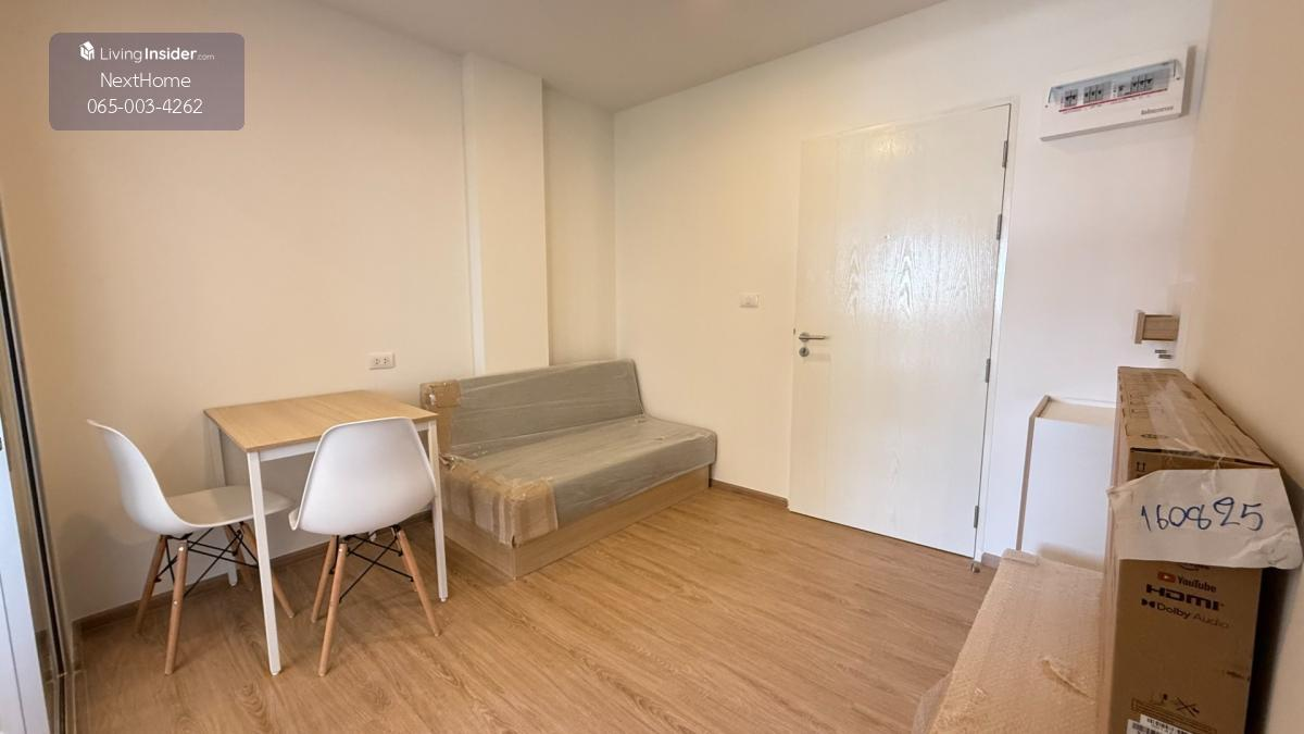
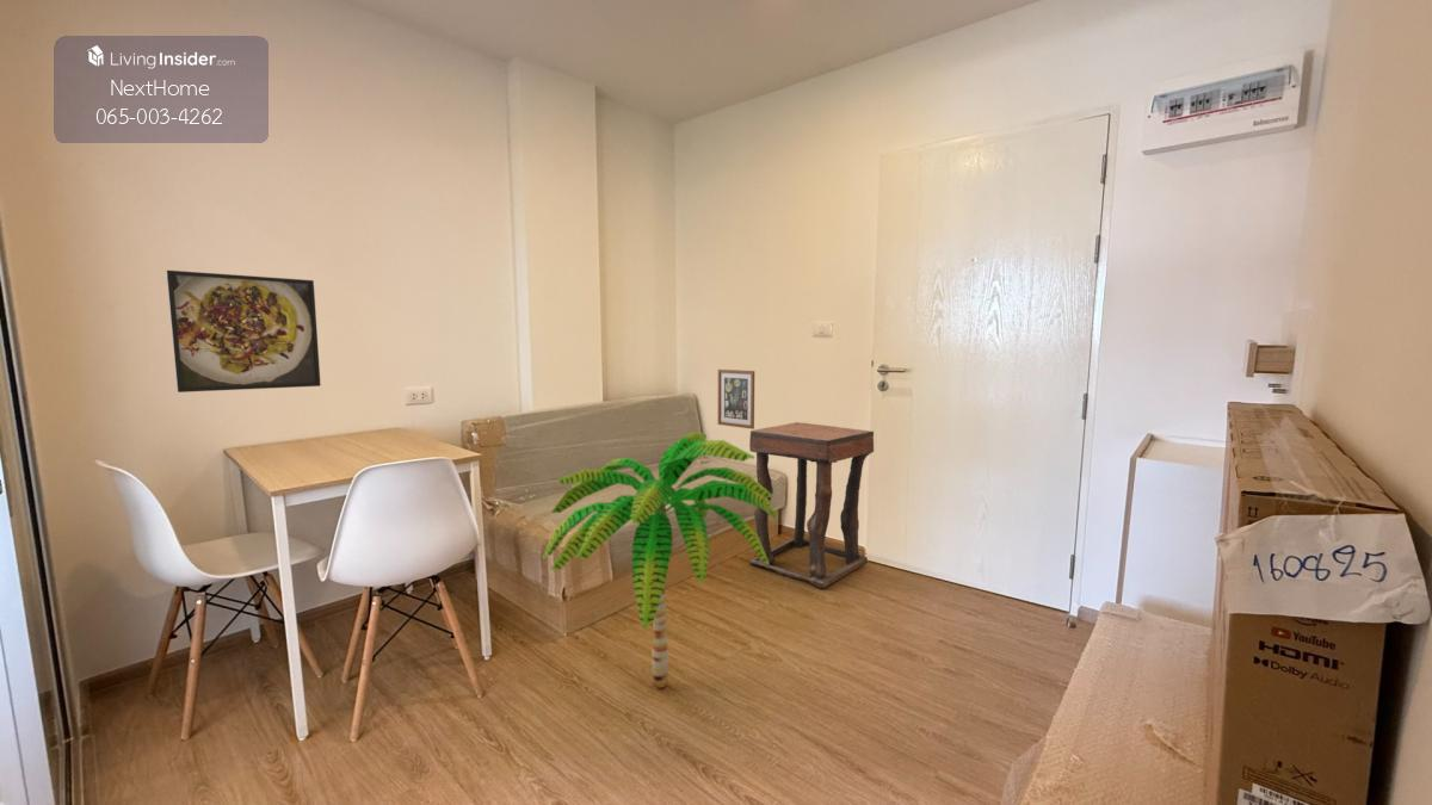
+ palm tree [542,431,779,689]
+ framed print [165,270,322,394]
+ side table [748,421,875,589]
+ wall art [717,369,755,431]
